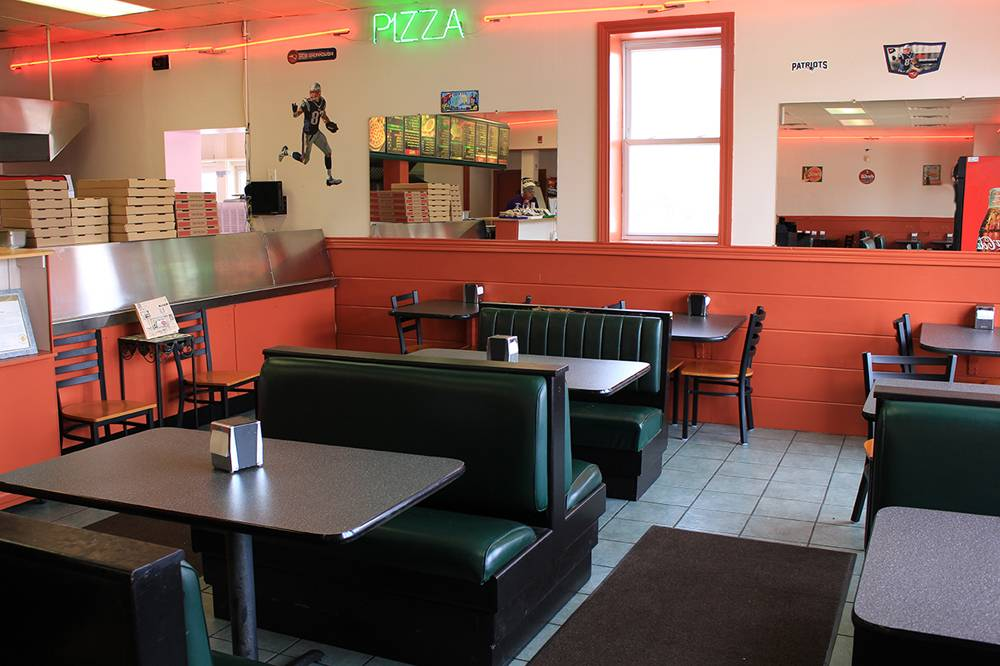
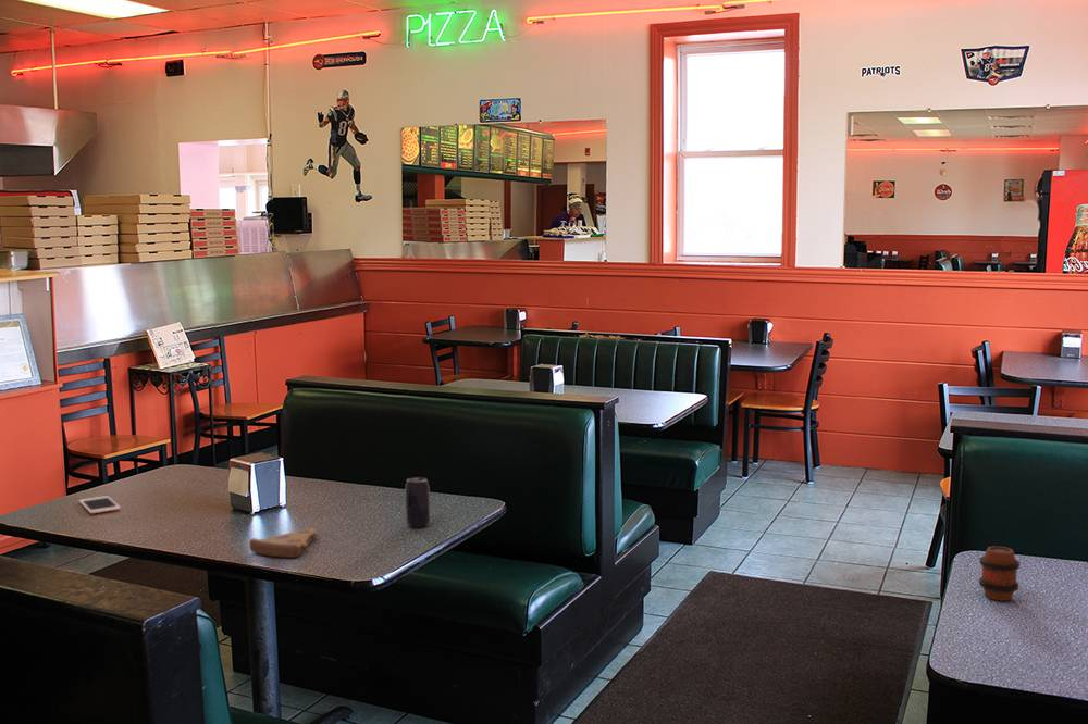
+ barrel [978,545,1021,602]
+ beverage can [404,476,431,528]
+ pizza [248,527,318,559]
+ cell phone [78,495,122,514]
